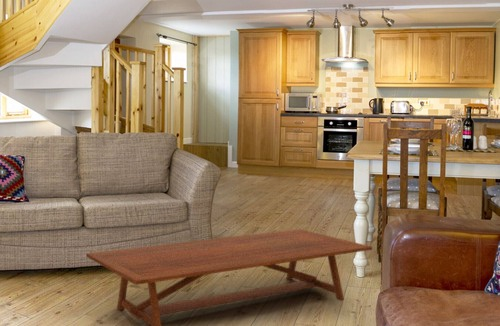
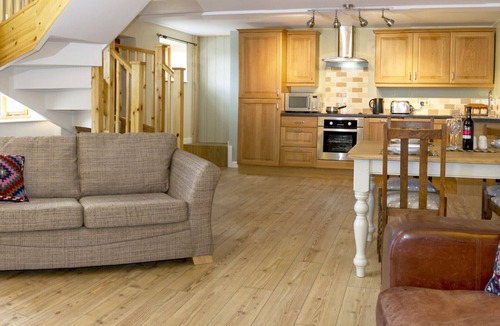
- coffee table [85,228,373,326]
